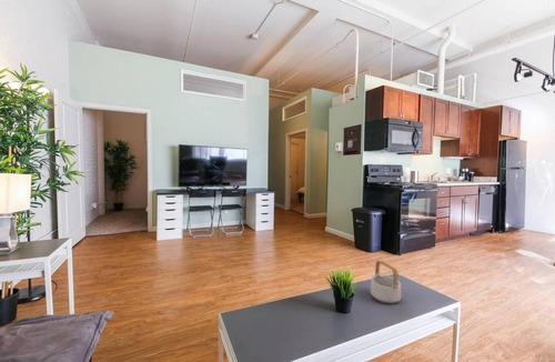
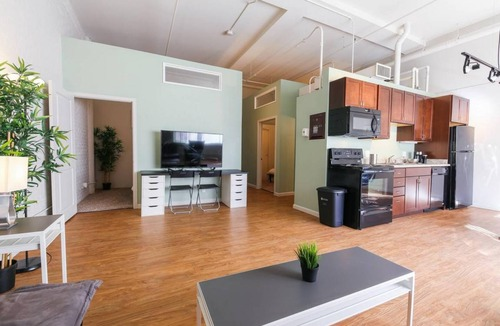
- teapot [370,260,402,305]
